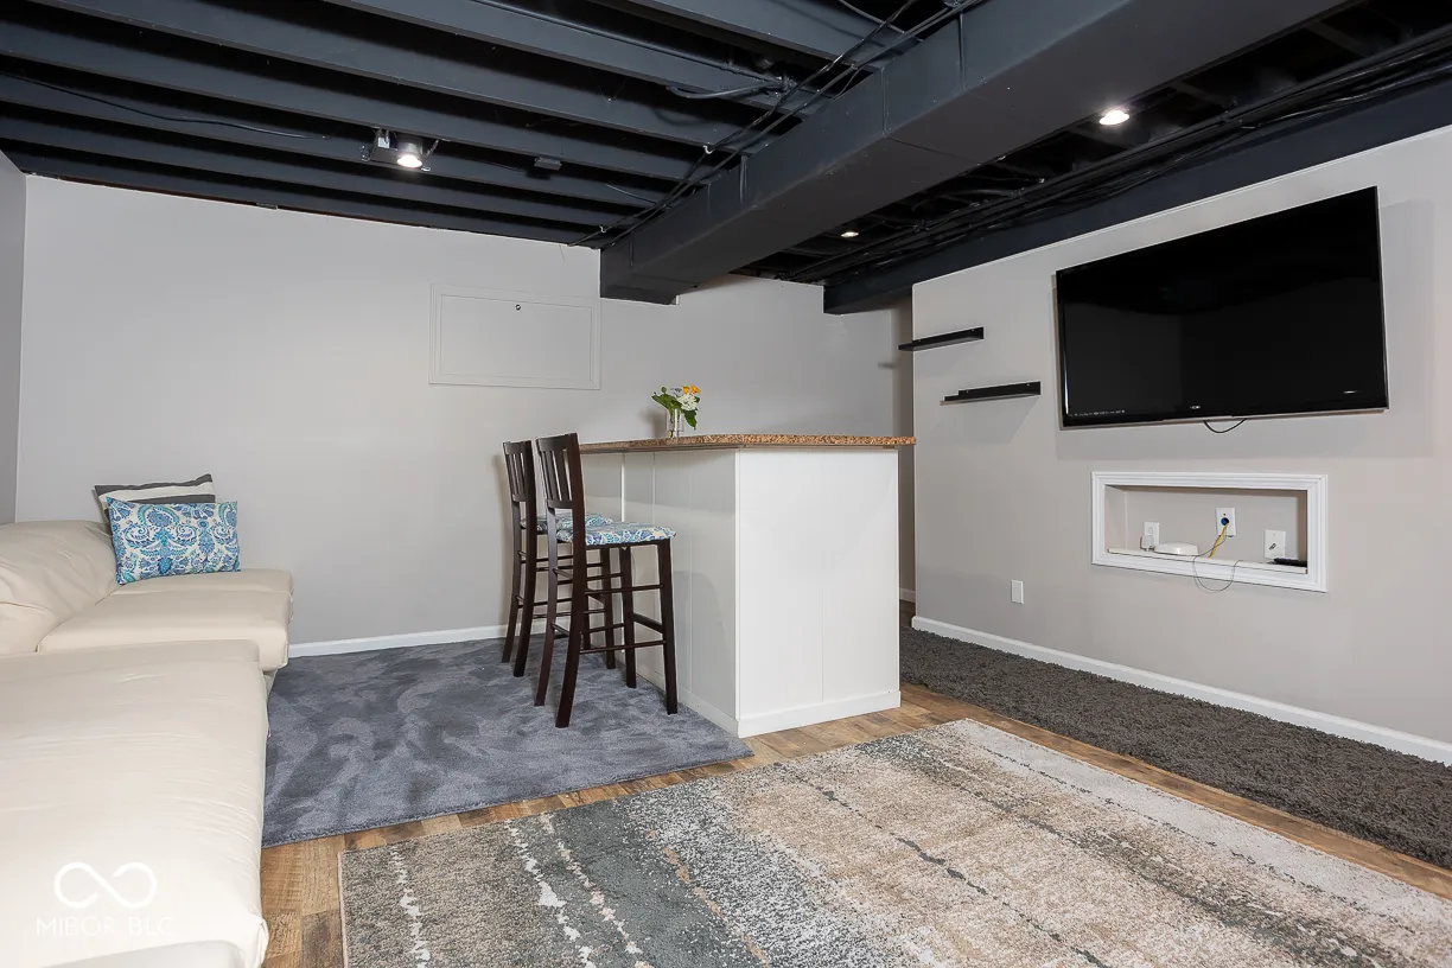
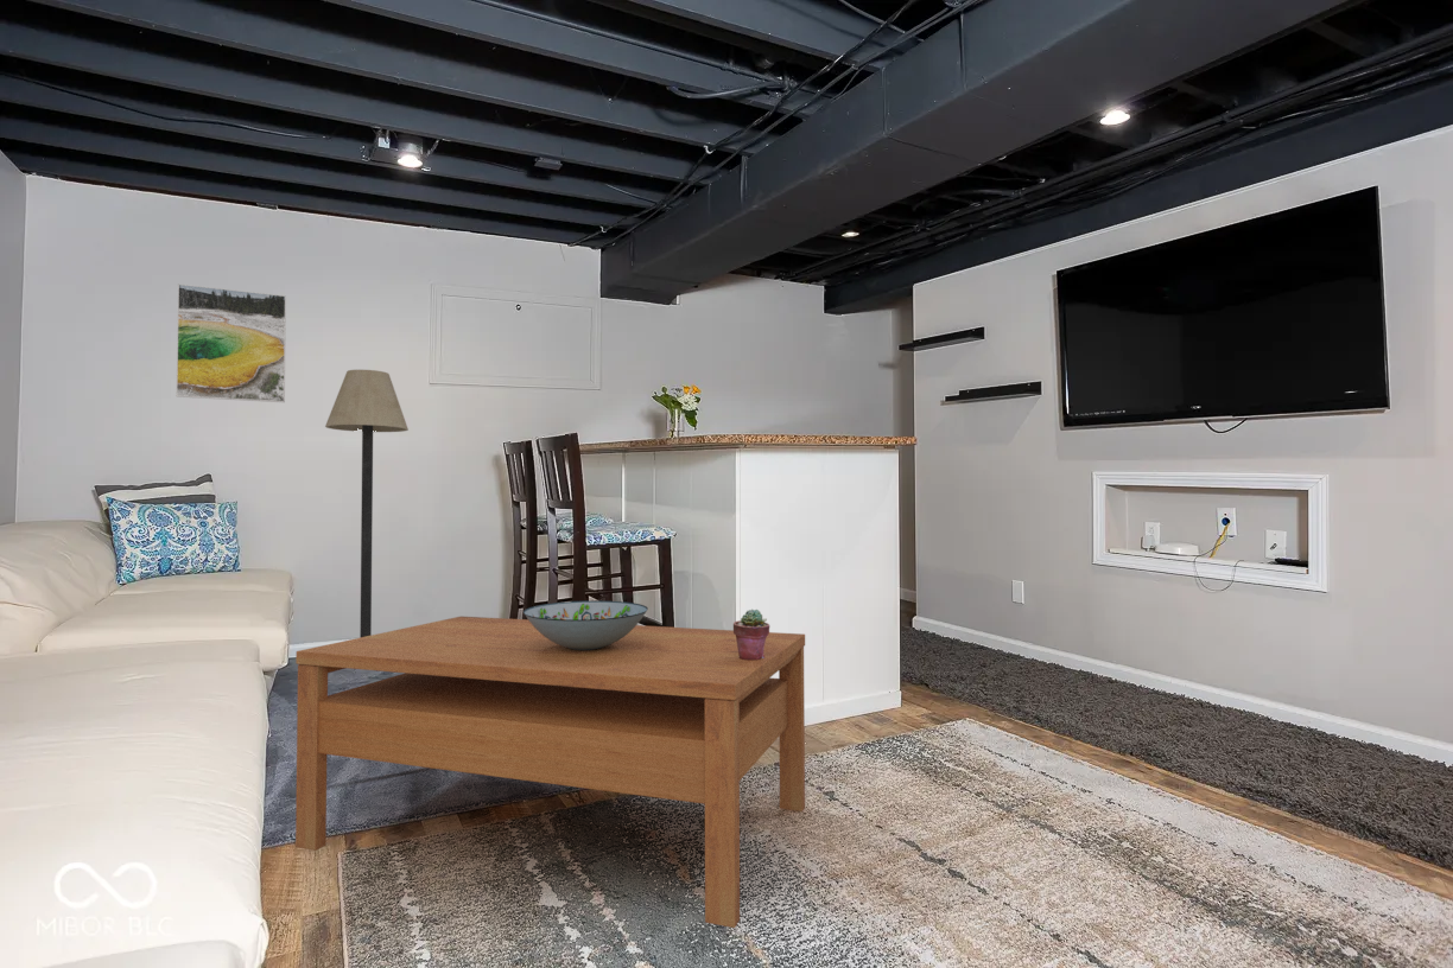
+ decorative bowl [522,600,649,650]
+ coffee table [294,616,806,929]
+ floor lamp [324,369,410,638]
+ potted succulent [732,607,770,661]
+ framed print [175,284,287,403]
